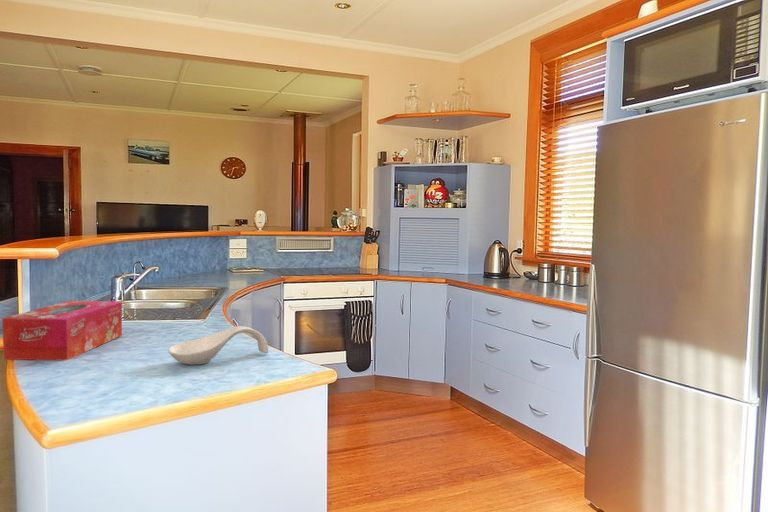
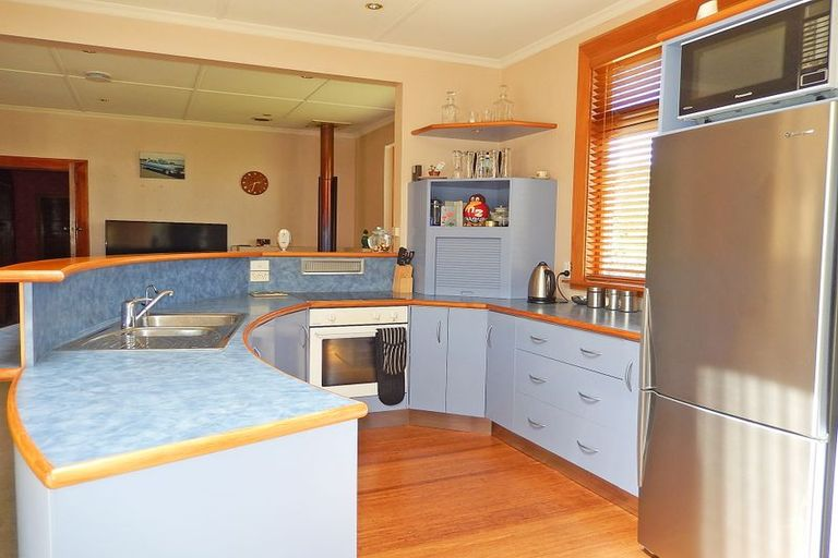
- tissue box [1,300,123,361]
- spoon rest [167,325,269,366]
